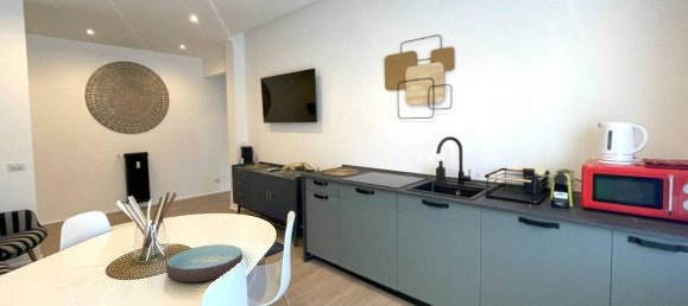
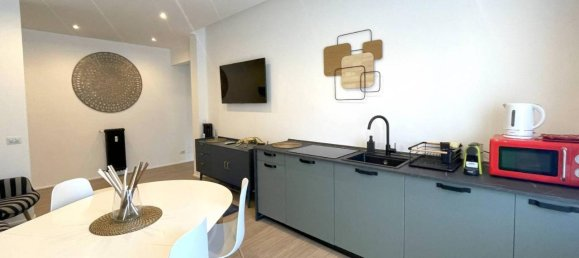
- bowl [165,243,244,283]
